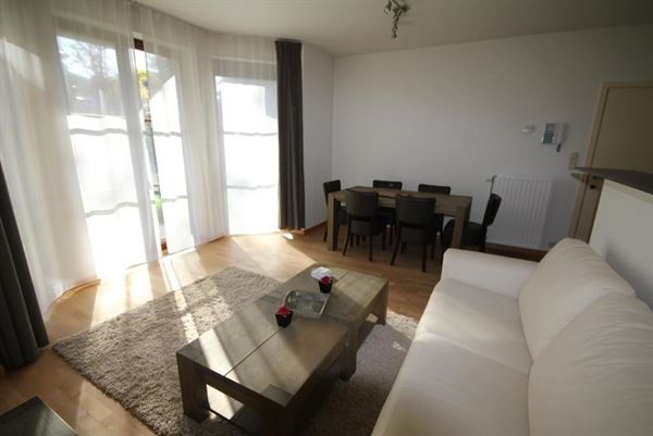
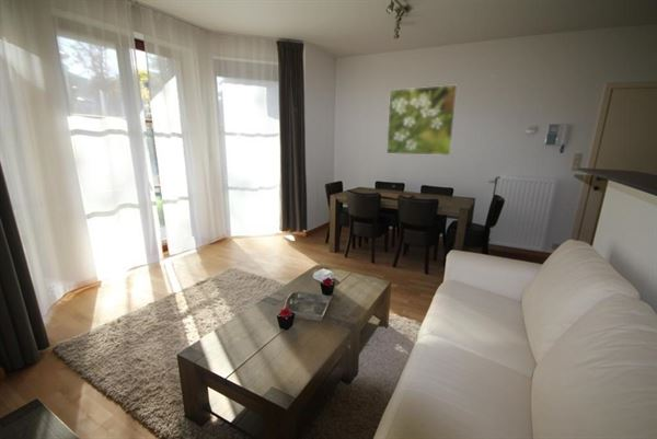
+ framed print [385,84,459,157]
